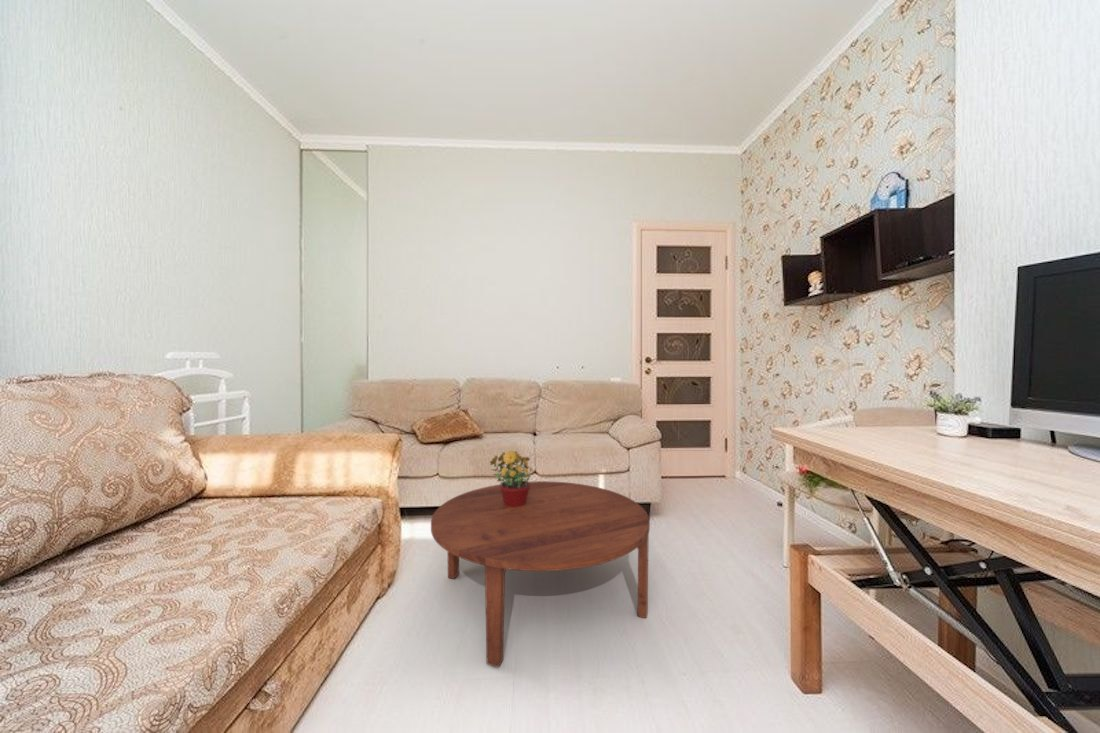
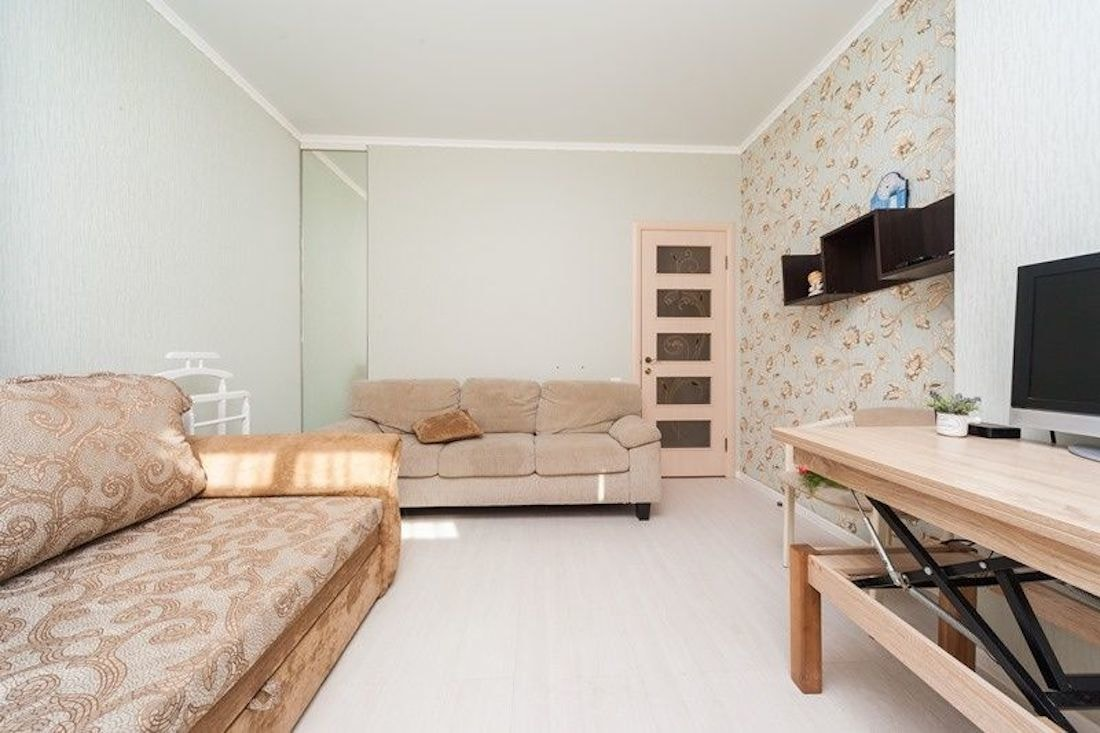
- coffee table [430,480,651,668]
- flowerpot [489,449,534,507]
